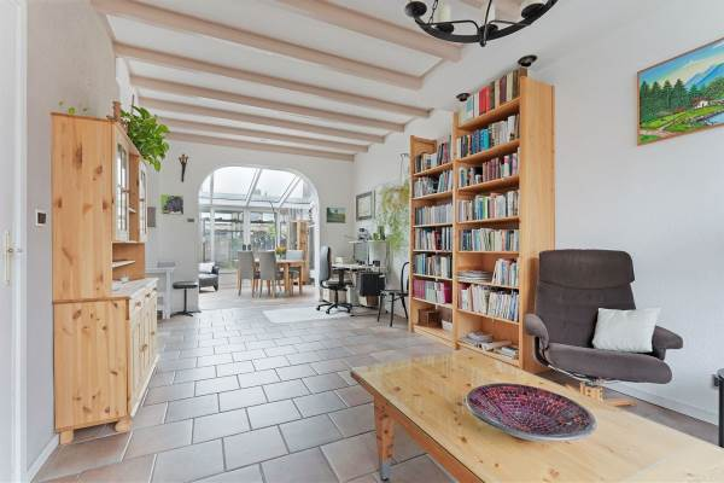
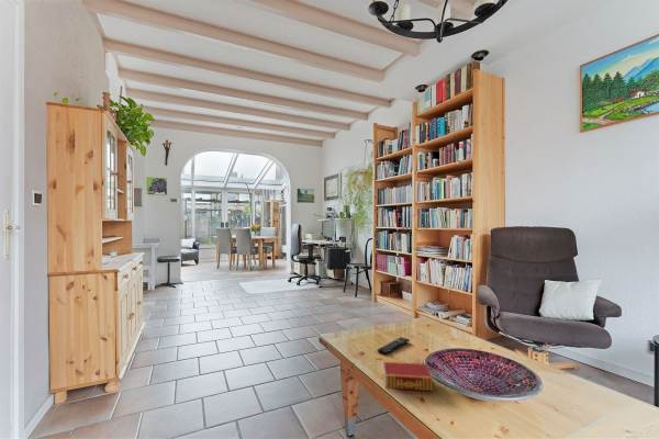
+ remote control [377,336,411,356]
+ book [382,361,434,392]
